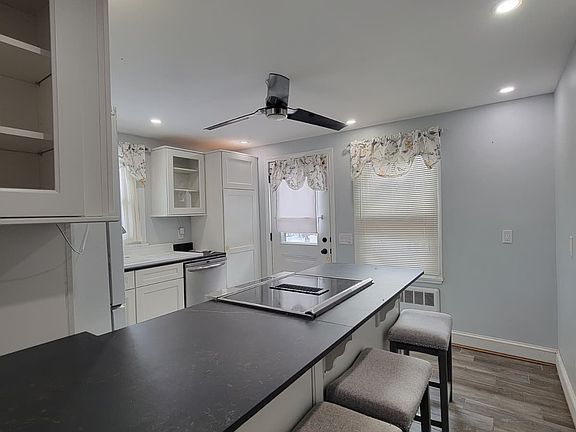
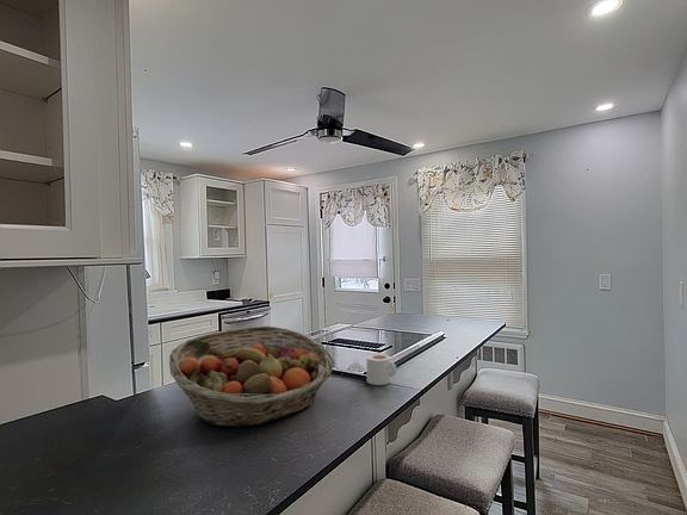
+ mug [365,353,397,386]
+ fruit basket [168,325,335,428]
